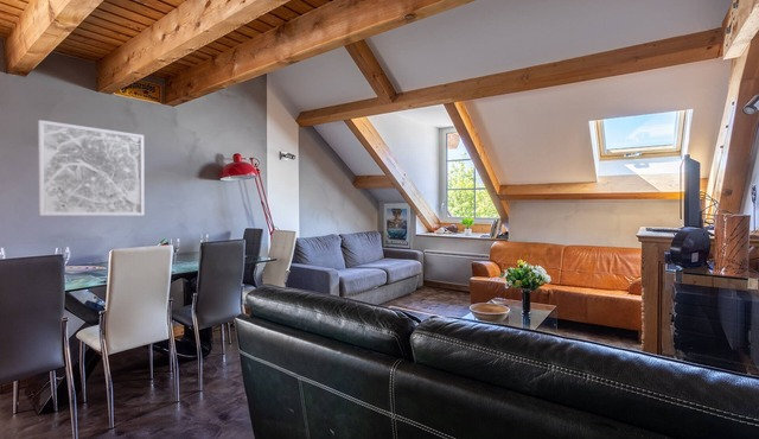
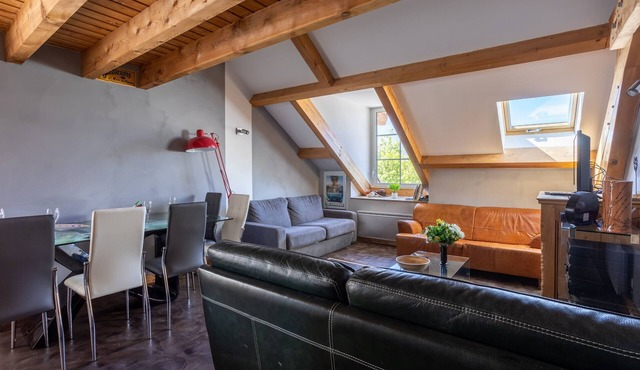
- wall art [37,119,146,217]
